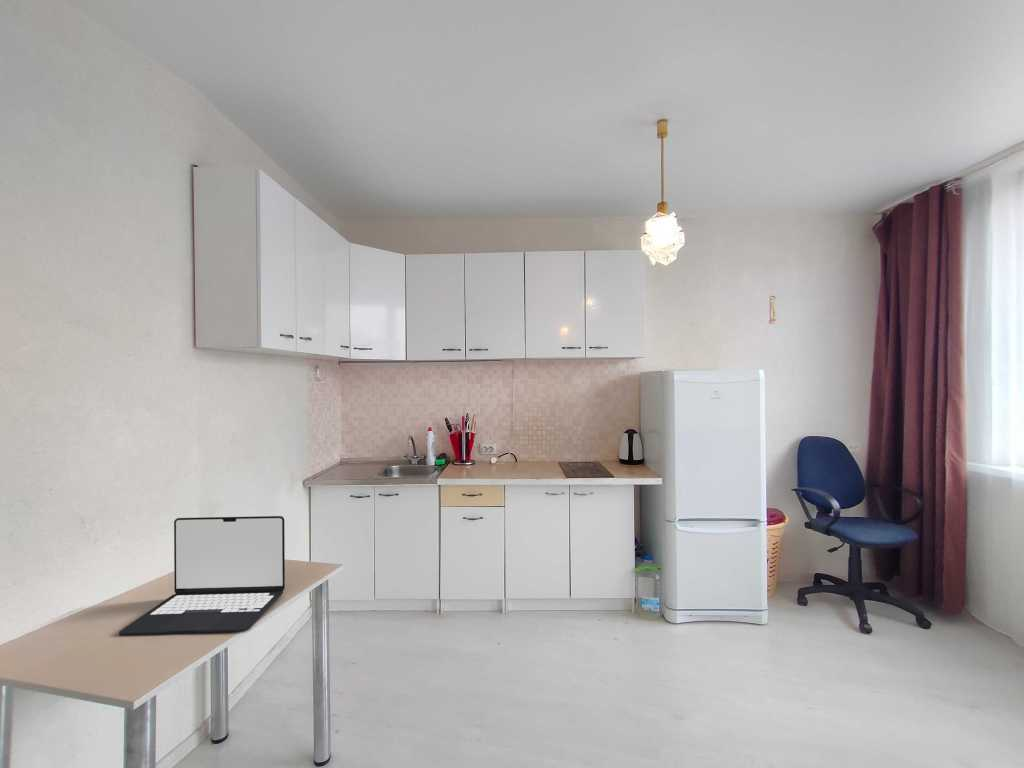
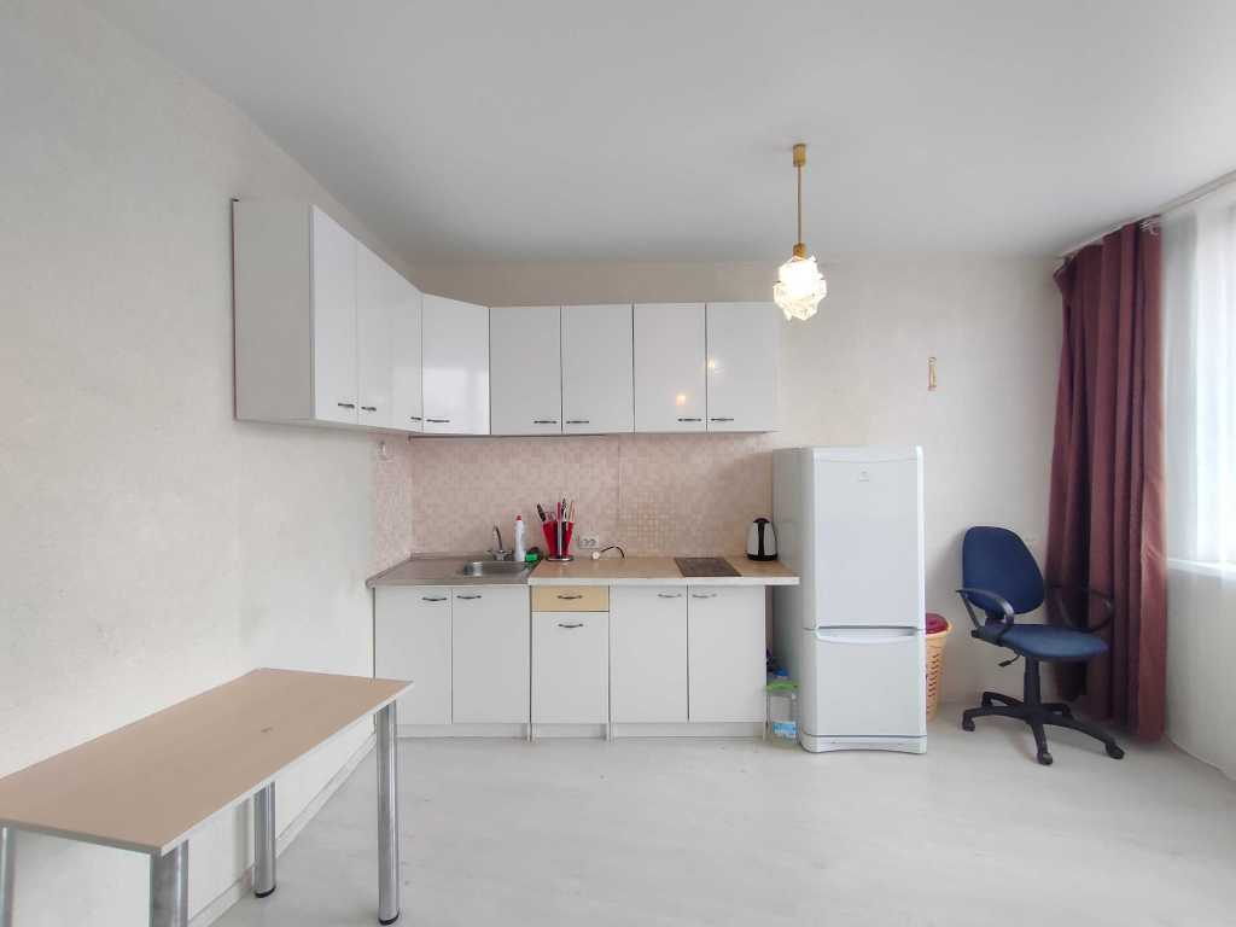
- laptop [118,515,286,636]
